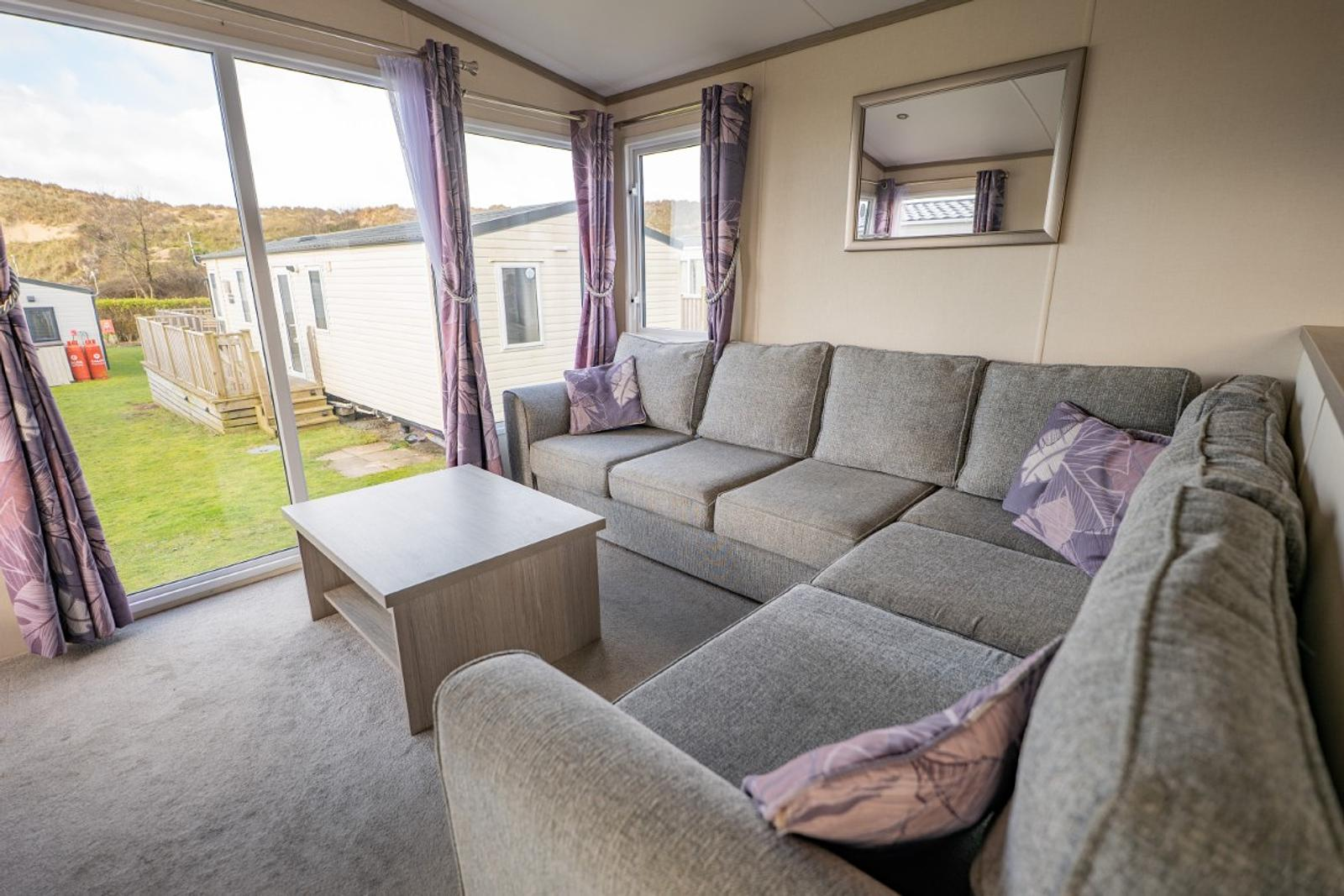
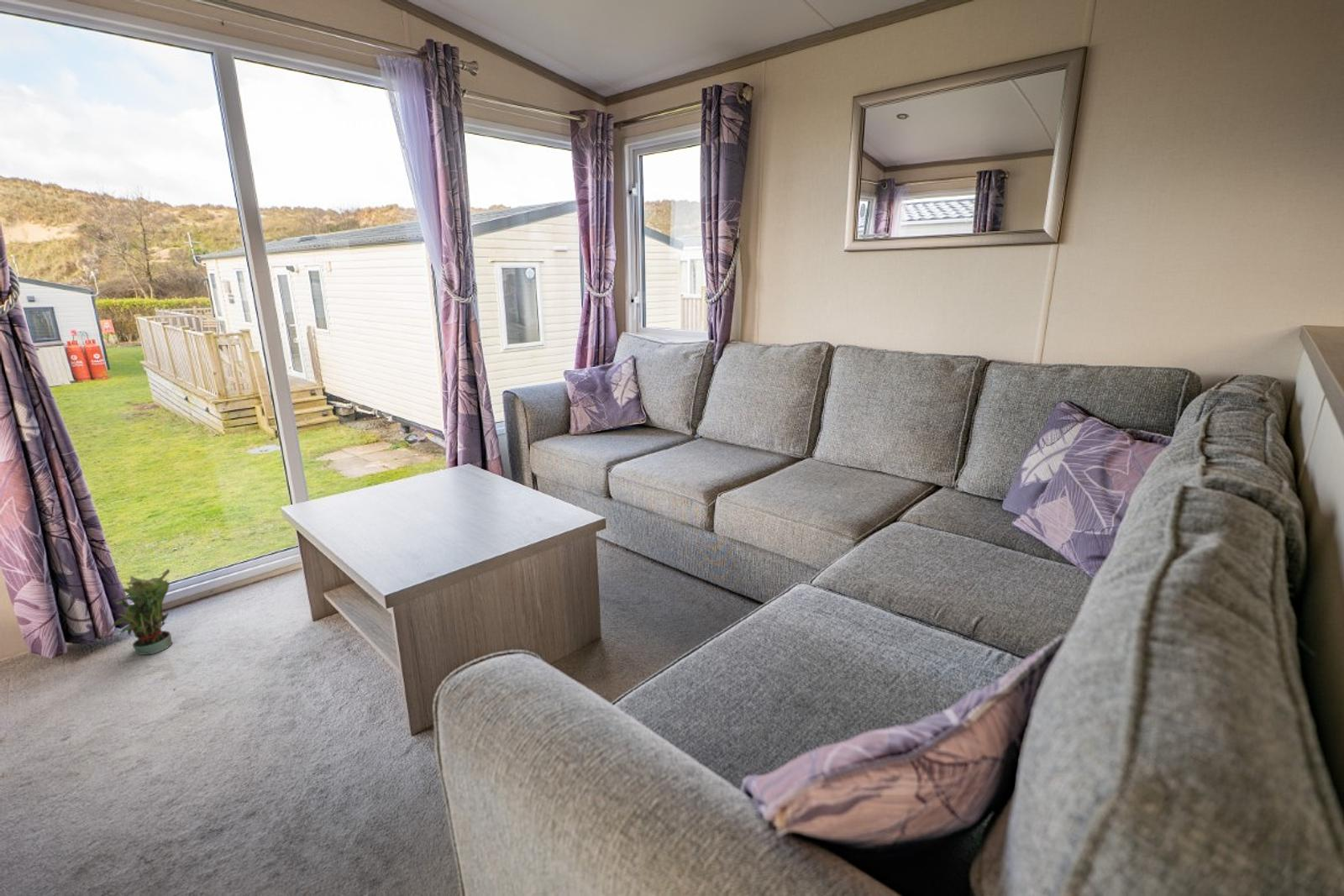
+ potted plant [106,568,174,656]
